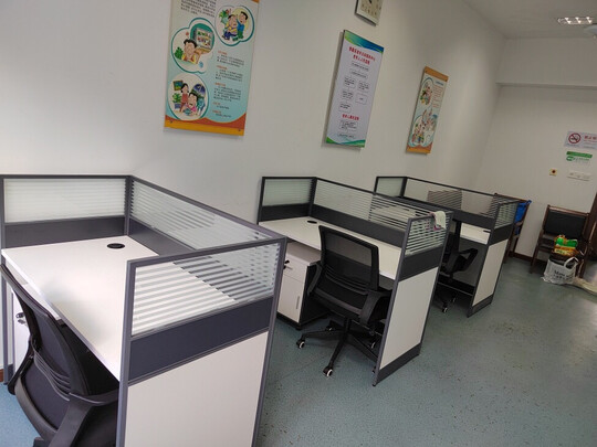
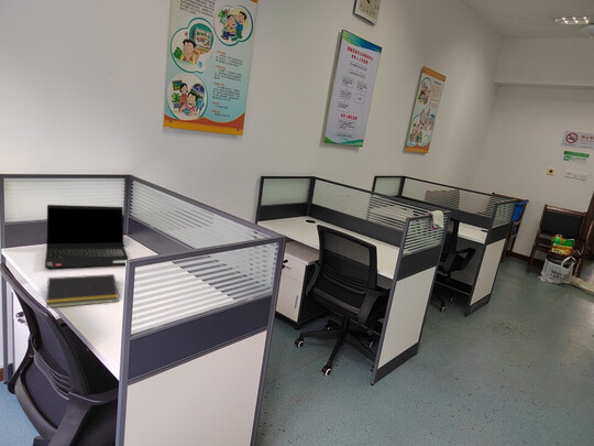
+ notepad [45,273,120,308]
+ laptop computer [44,204,129,270]
